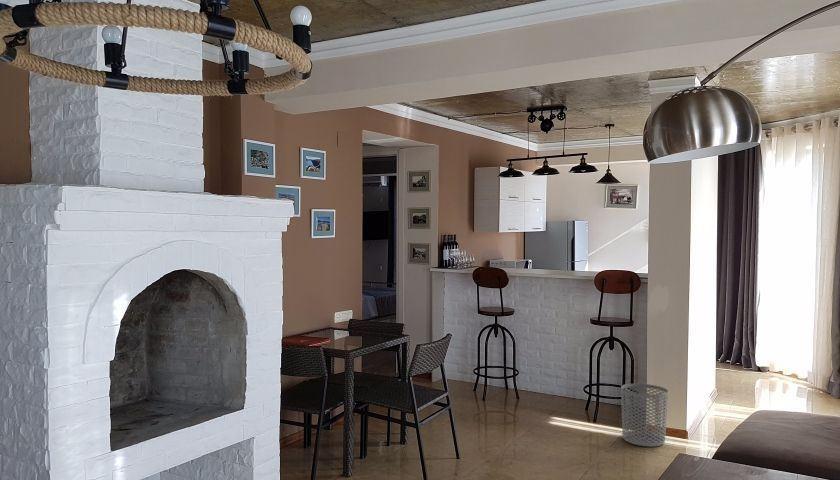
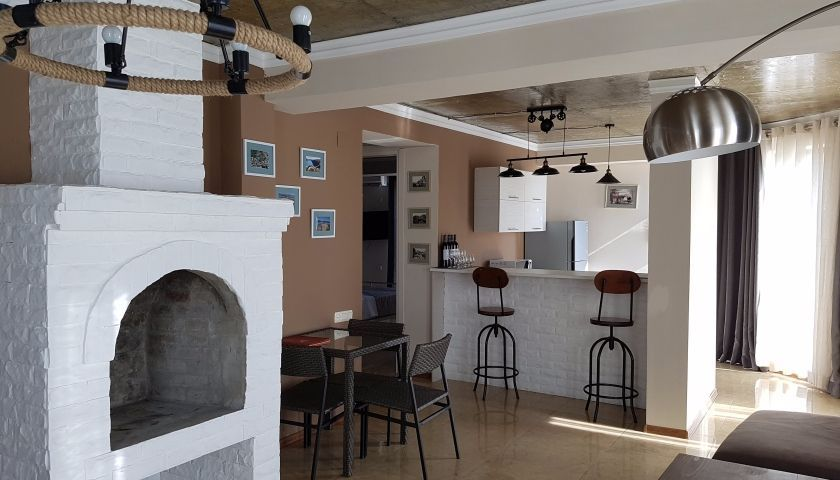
- waste bin [620,383,669,448]
